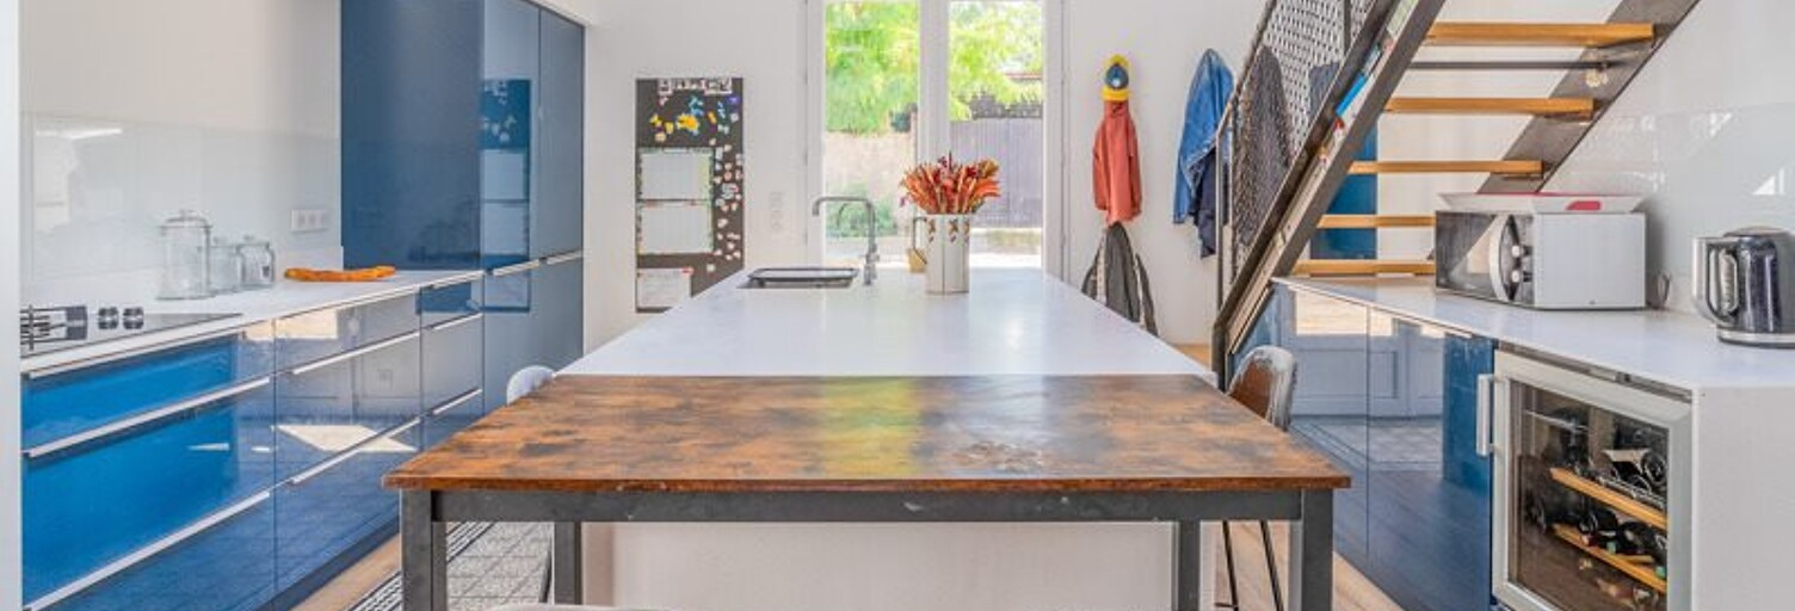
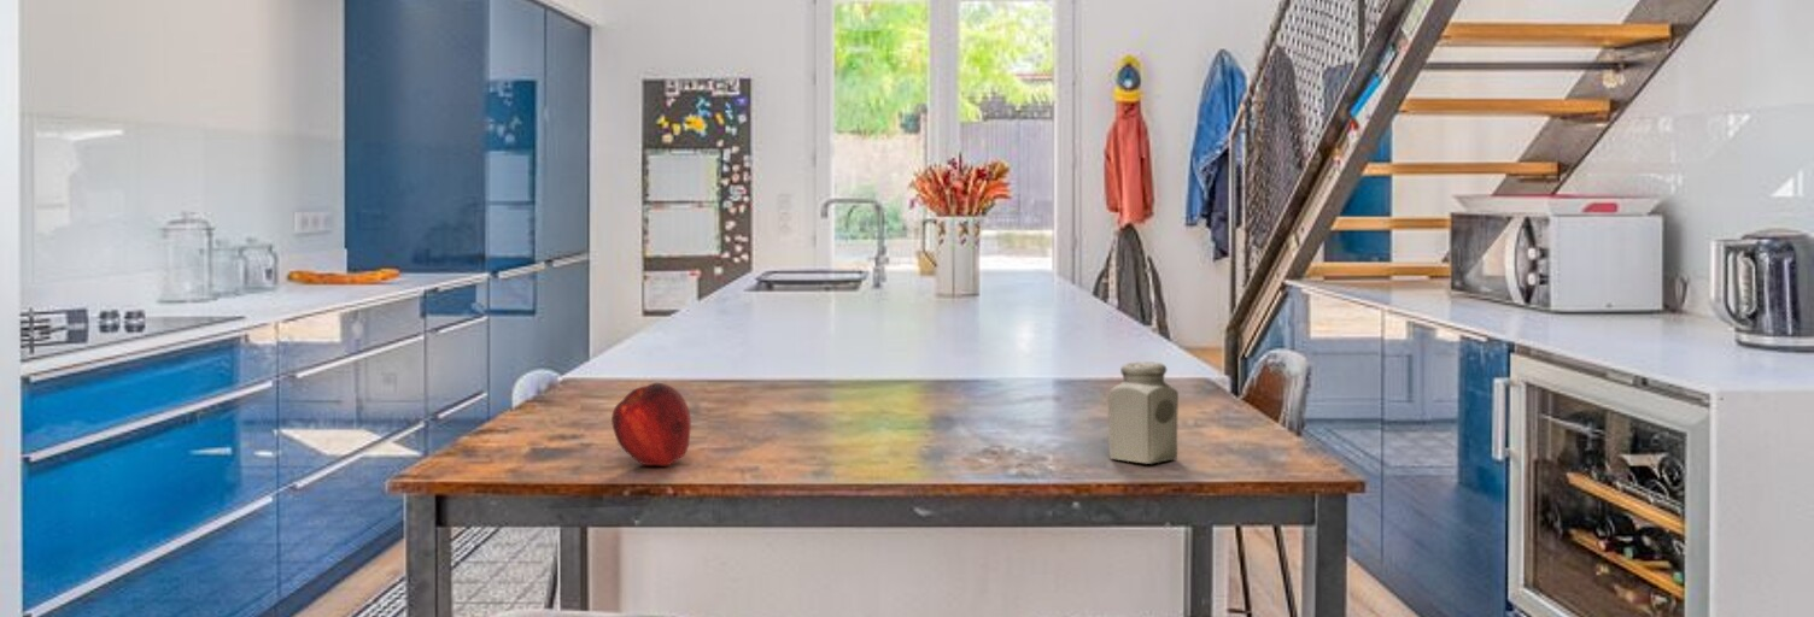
+ salt shaker [1107,360,1180,465]
+ apple [610,382,692,466]
